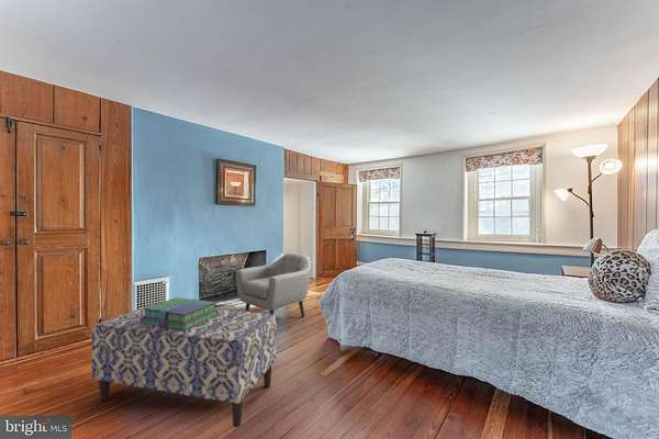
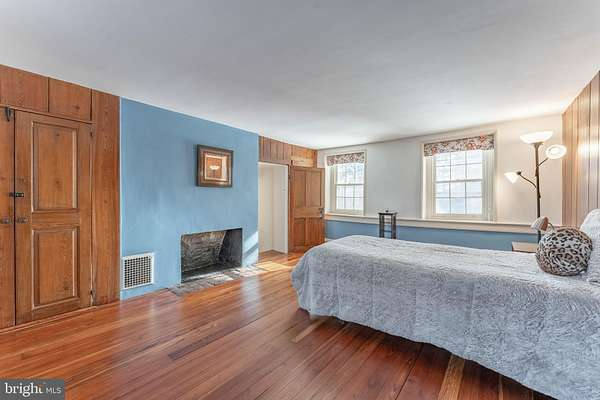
- stack of books [141,296,217,330]
- bench [91,302,277,428]
- armchair [235,252,312,318]
